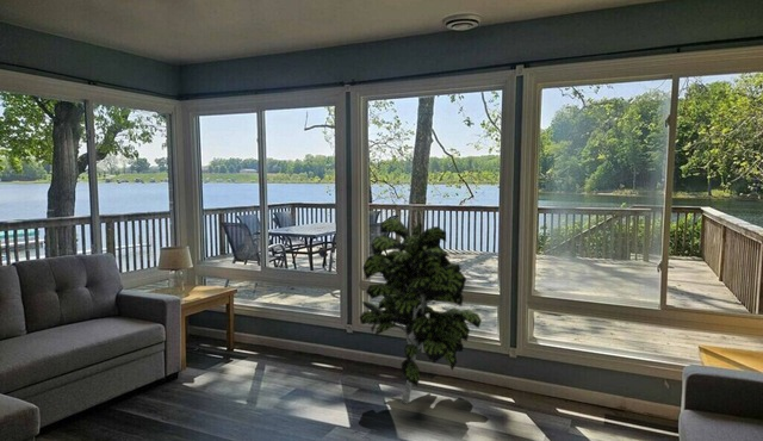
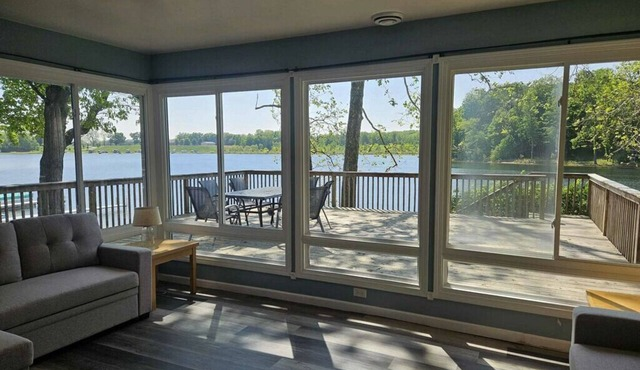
- indoor plant [359,217,483,405]
